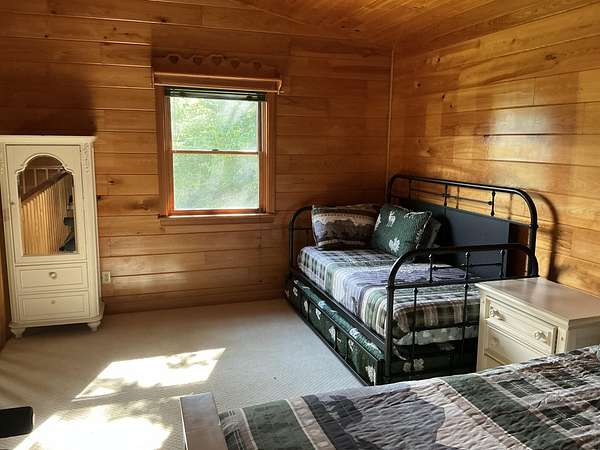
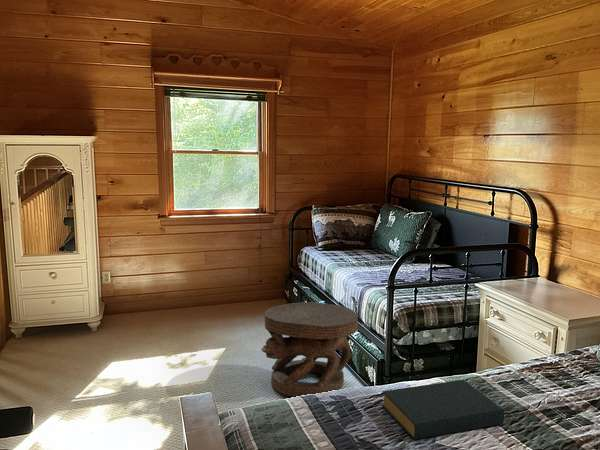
+ hardback book [380,379,505,441]
+ carved stool [260,301,359,398]
